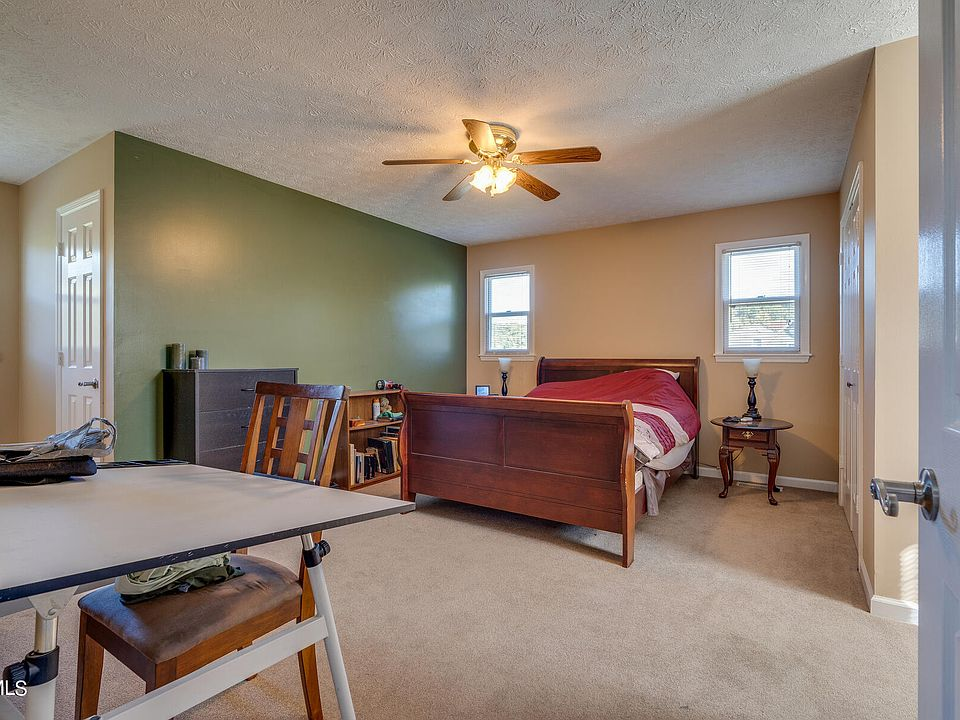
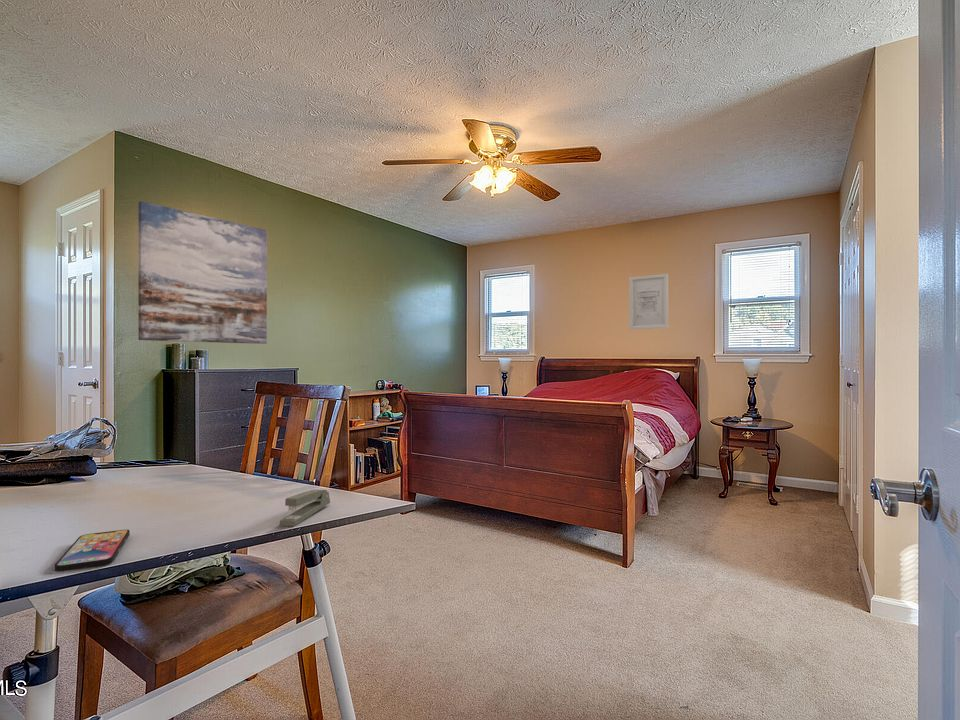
+ wall art [628,273,669,331]
+ smartphone [54,529,131,572]
+ wall art [137,200,268,345]
+ stapler [278,488,331,527]
